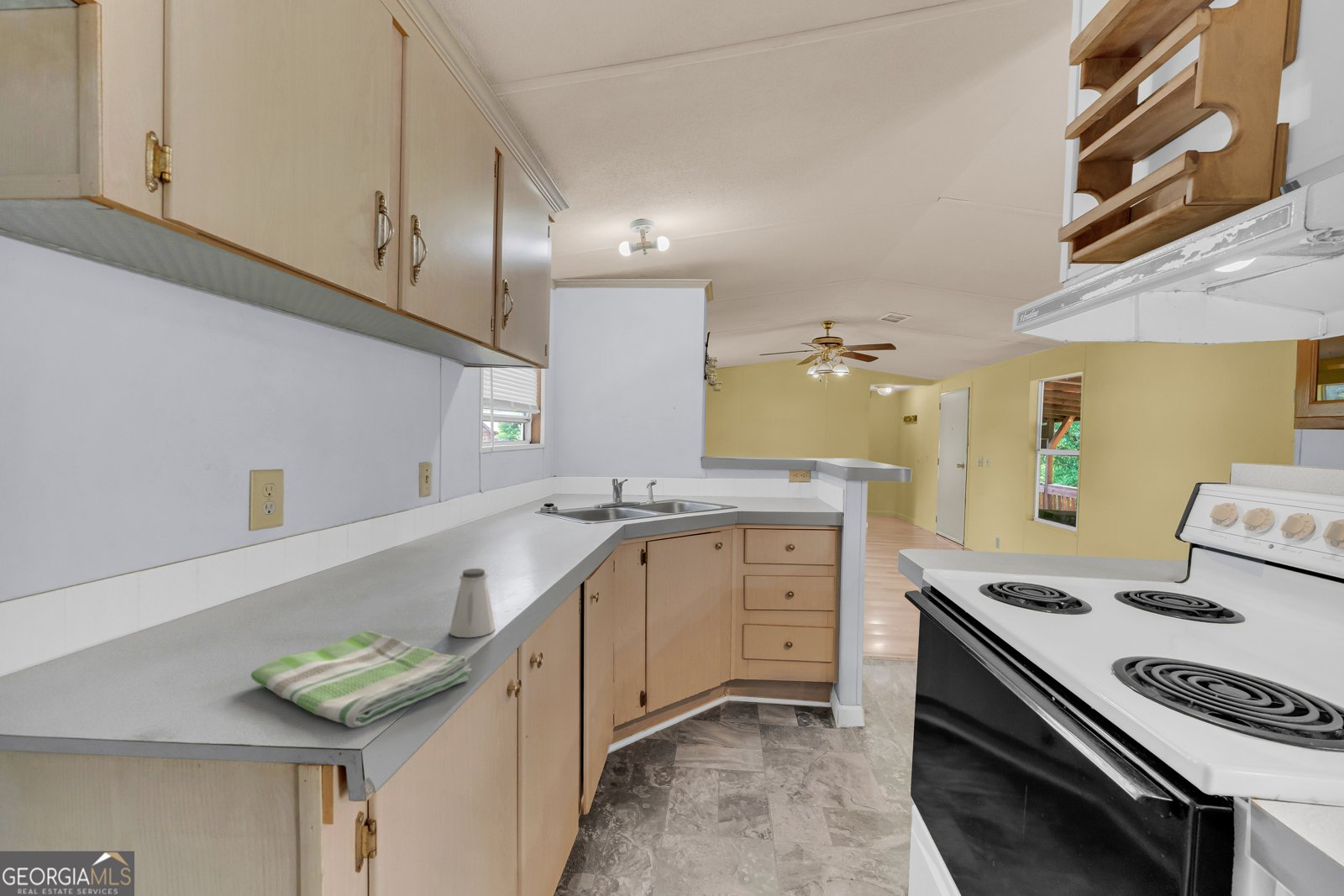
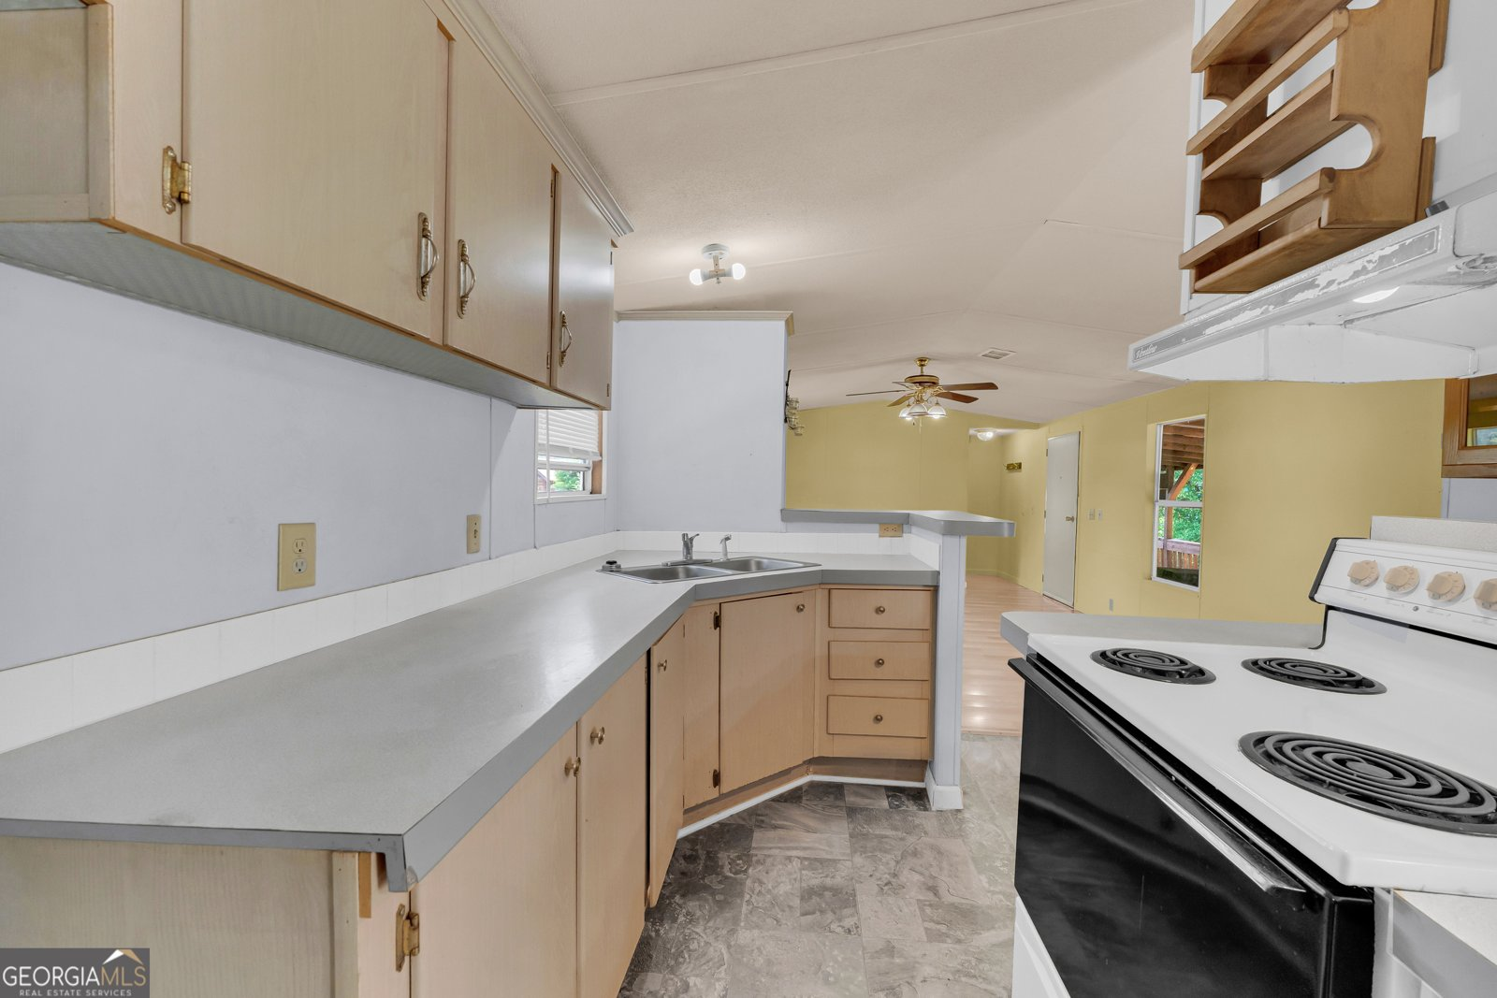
- saltshaker [449,568,496,638]
- dish towel [250,630,472,728]
